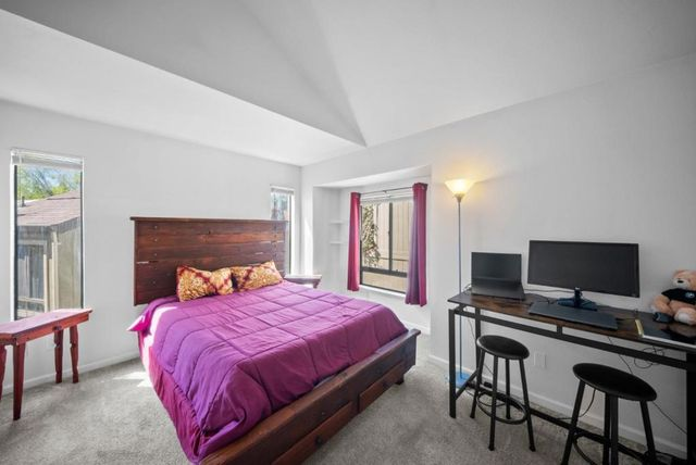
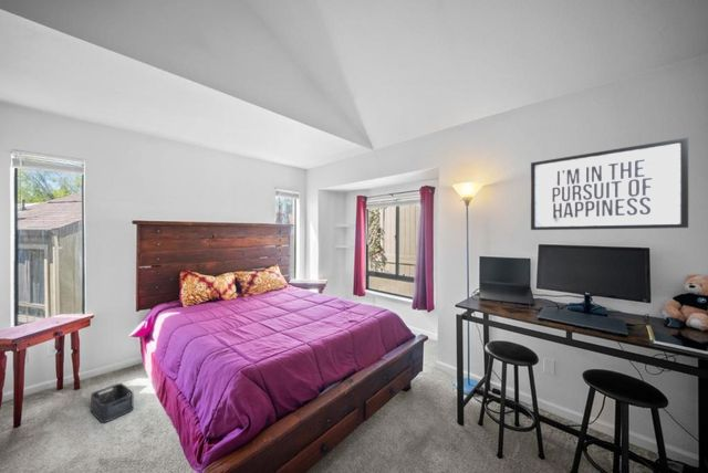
+ storage bin [90,382,135,423]
+ mirror [530,137,689,231]
